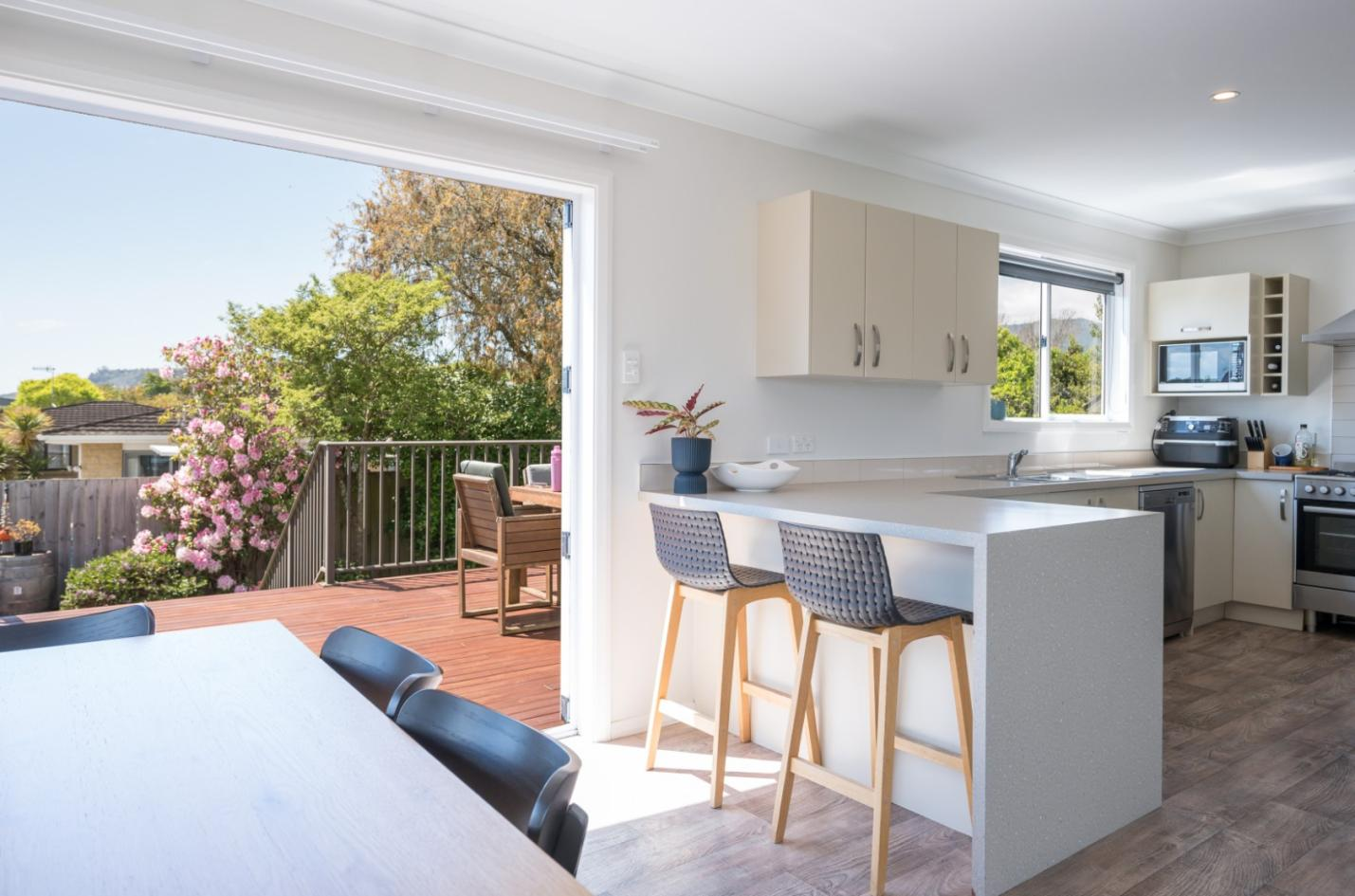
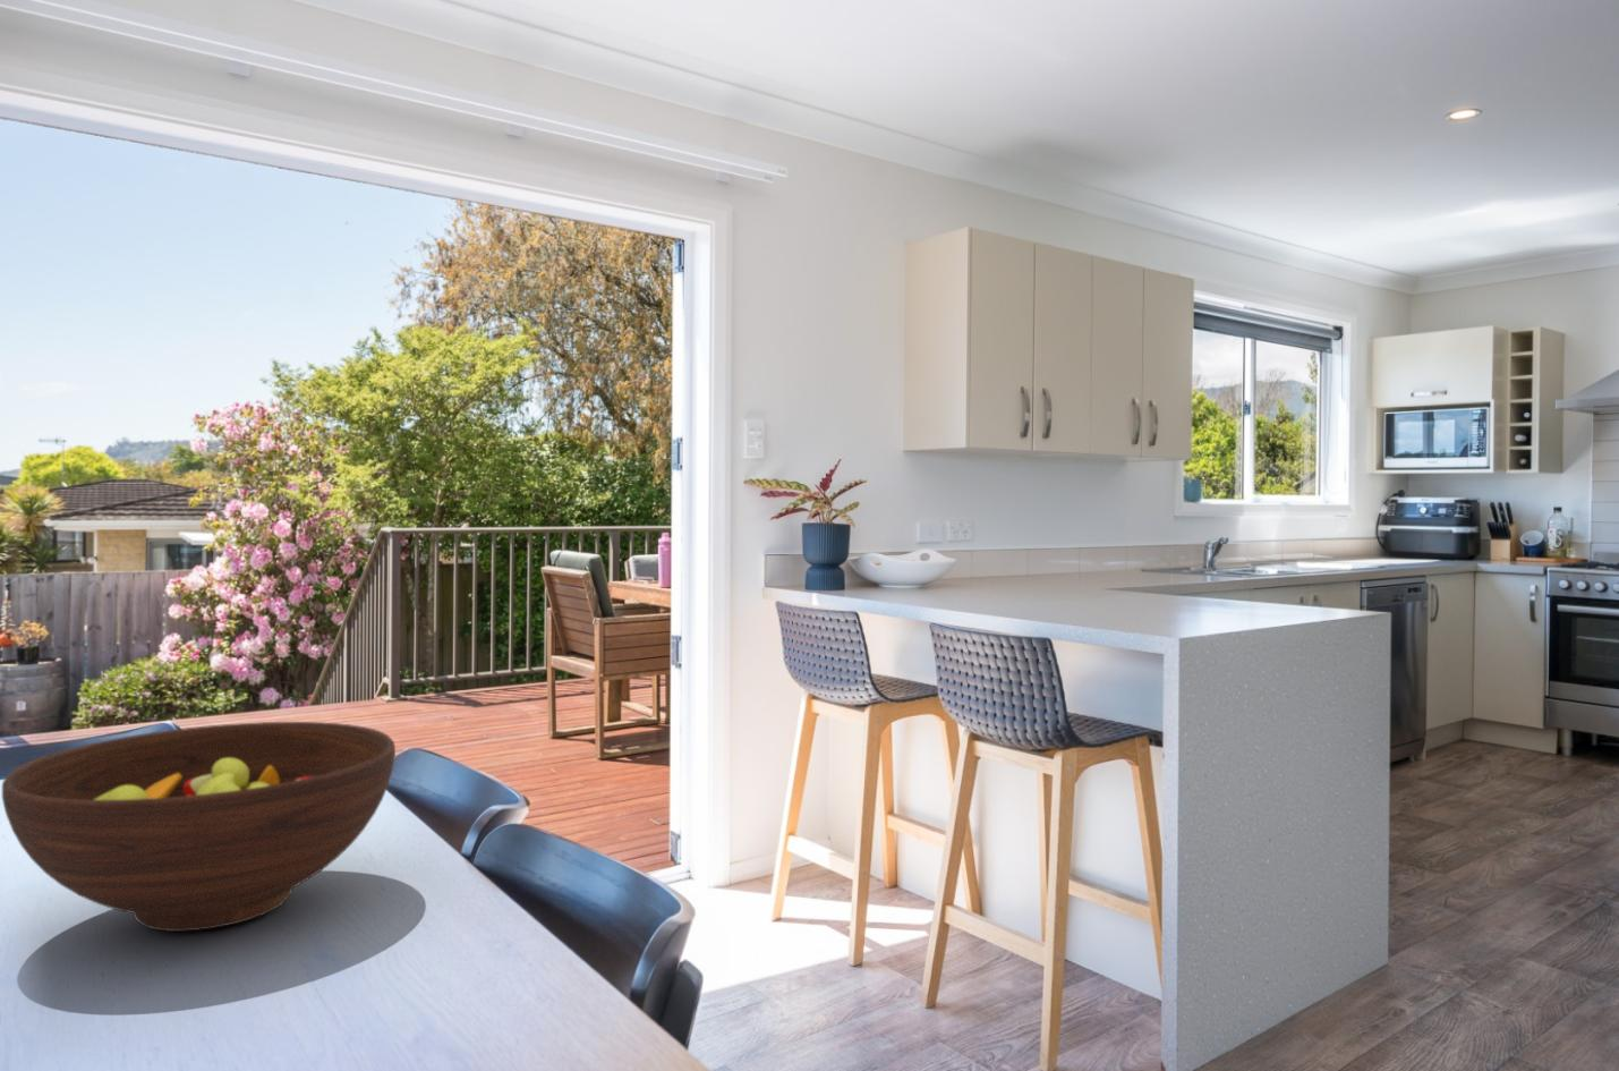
+ fruit bowl [1,721,397,932]
